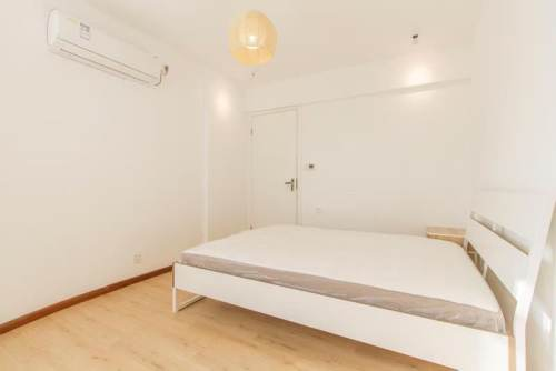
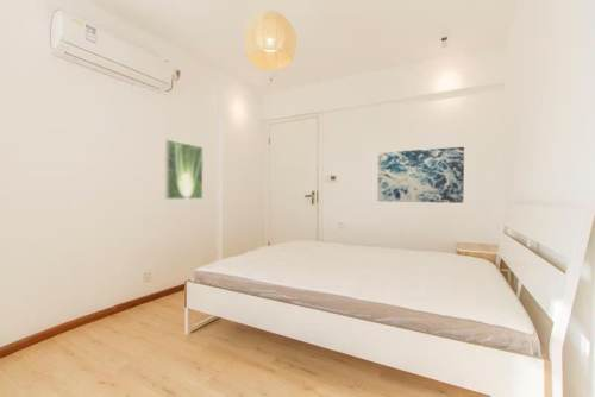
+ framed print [164,139,205,201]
+ wall art [376,146,465,204]
